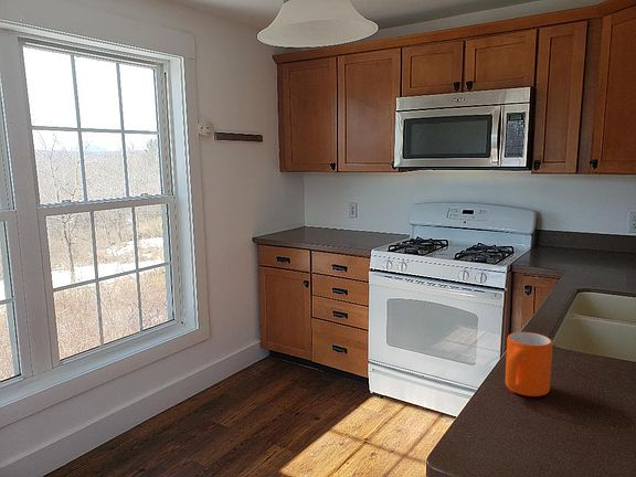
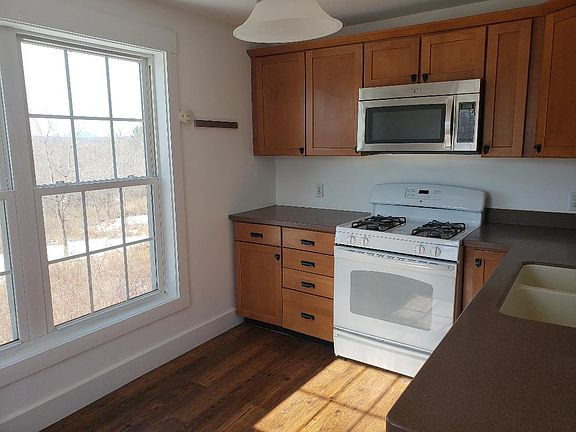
- mug [505,331,553,398]
